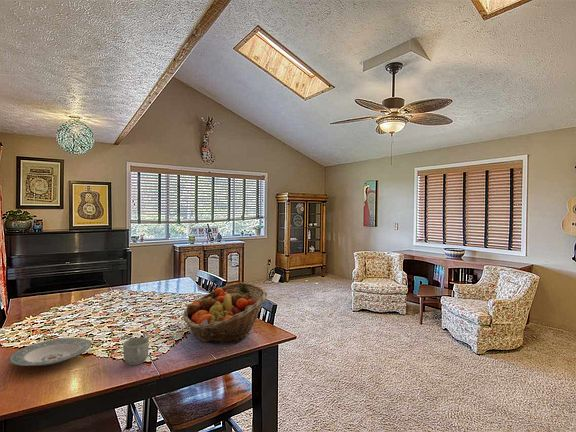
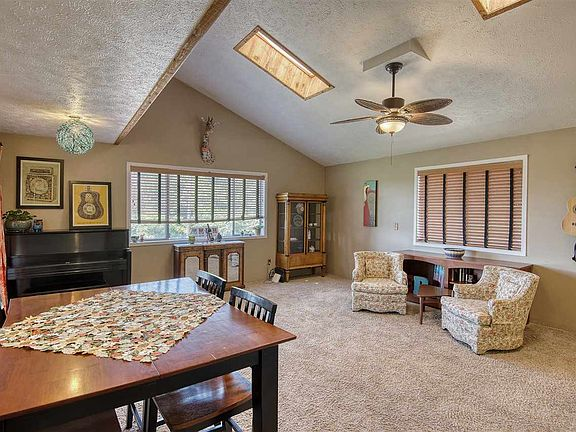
- fruit basket [182,282,269,345]
- mug [122,337,150,366]
- plate [8,337,92,367]
